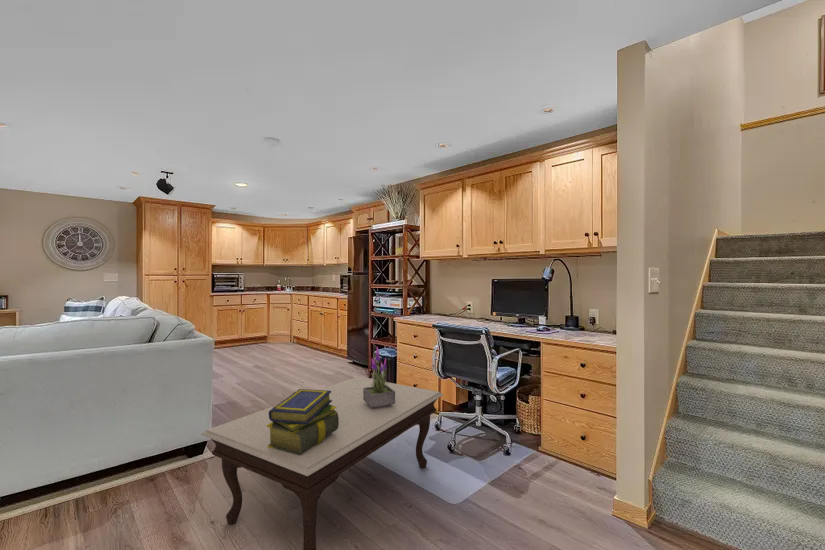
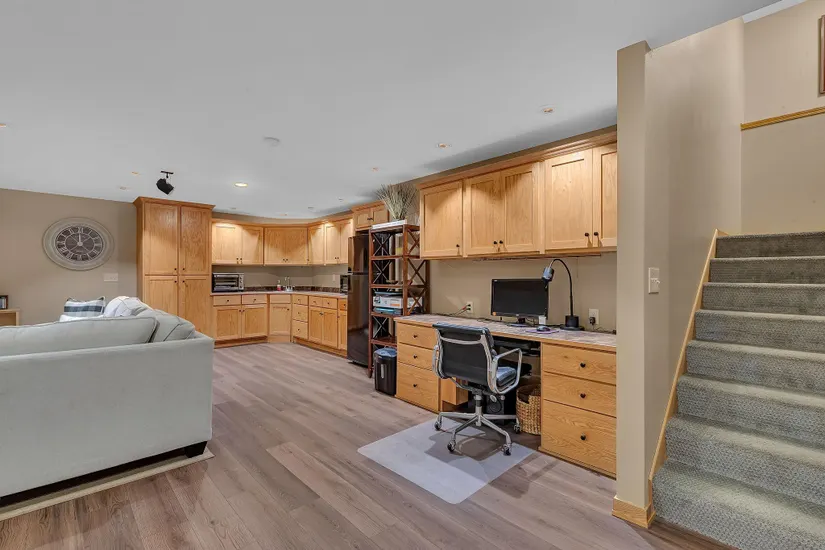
- coffee table [200,376,444,550]
- stack of books [267,388,339,455]
- potted plant [363,346,395,409]
